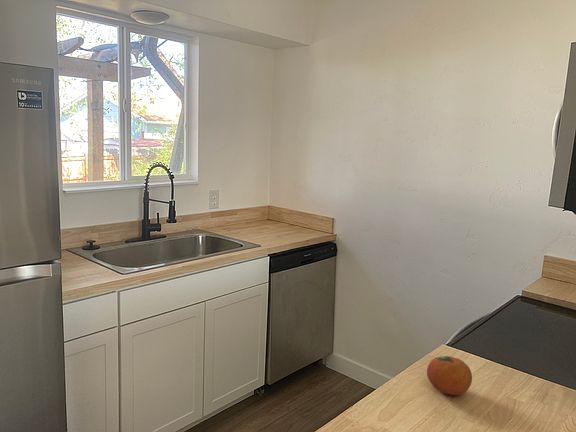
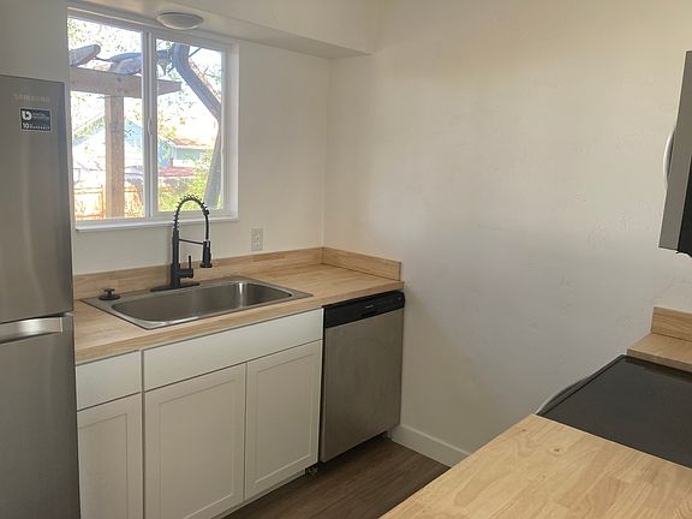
- fruit [426,355,473,396]
